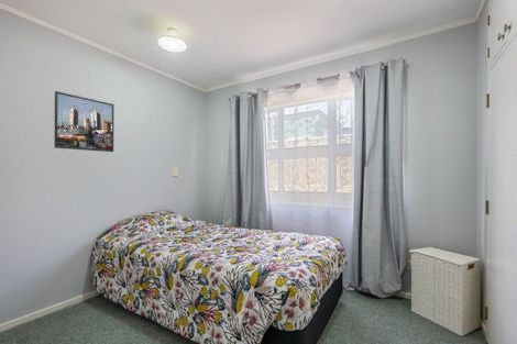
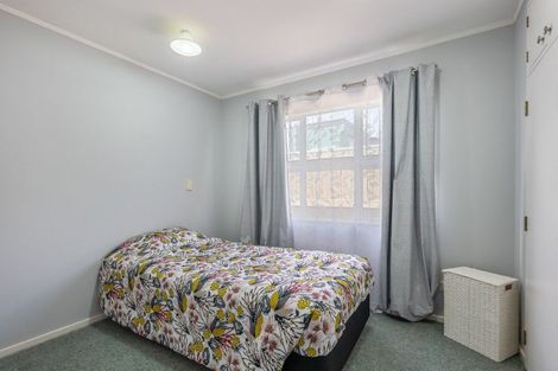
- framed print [53,90,116,153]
